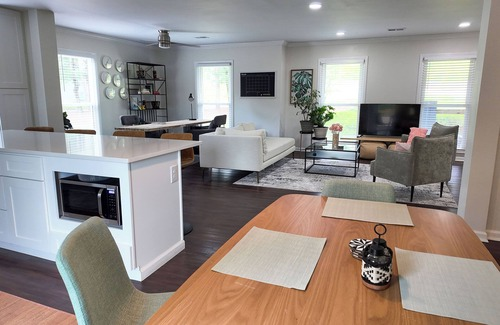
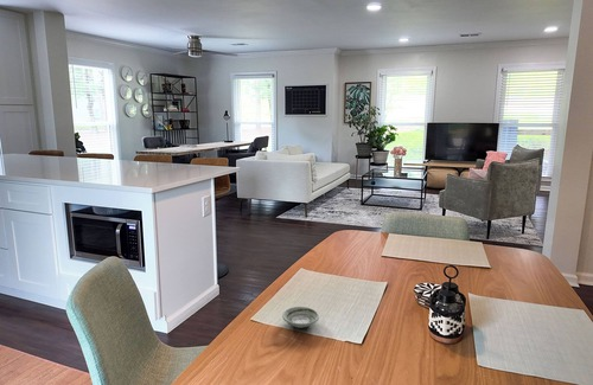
+ saucer [281,306,320,329]
